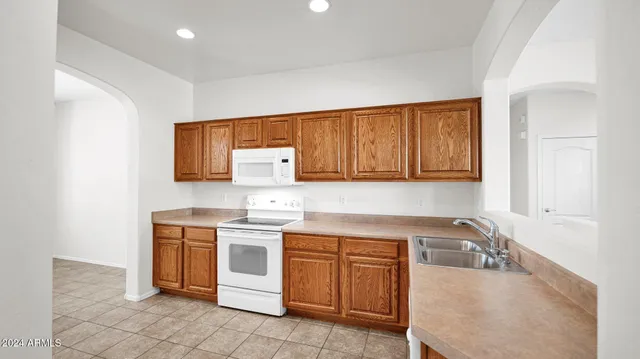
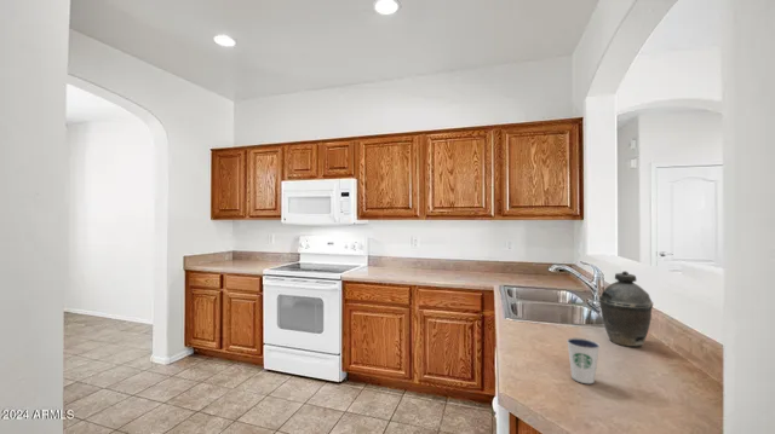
+ kettle [598,270,654,348]
+ dixie cup [566,336,601,384]
